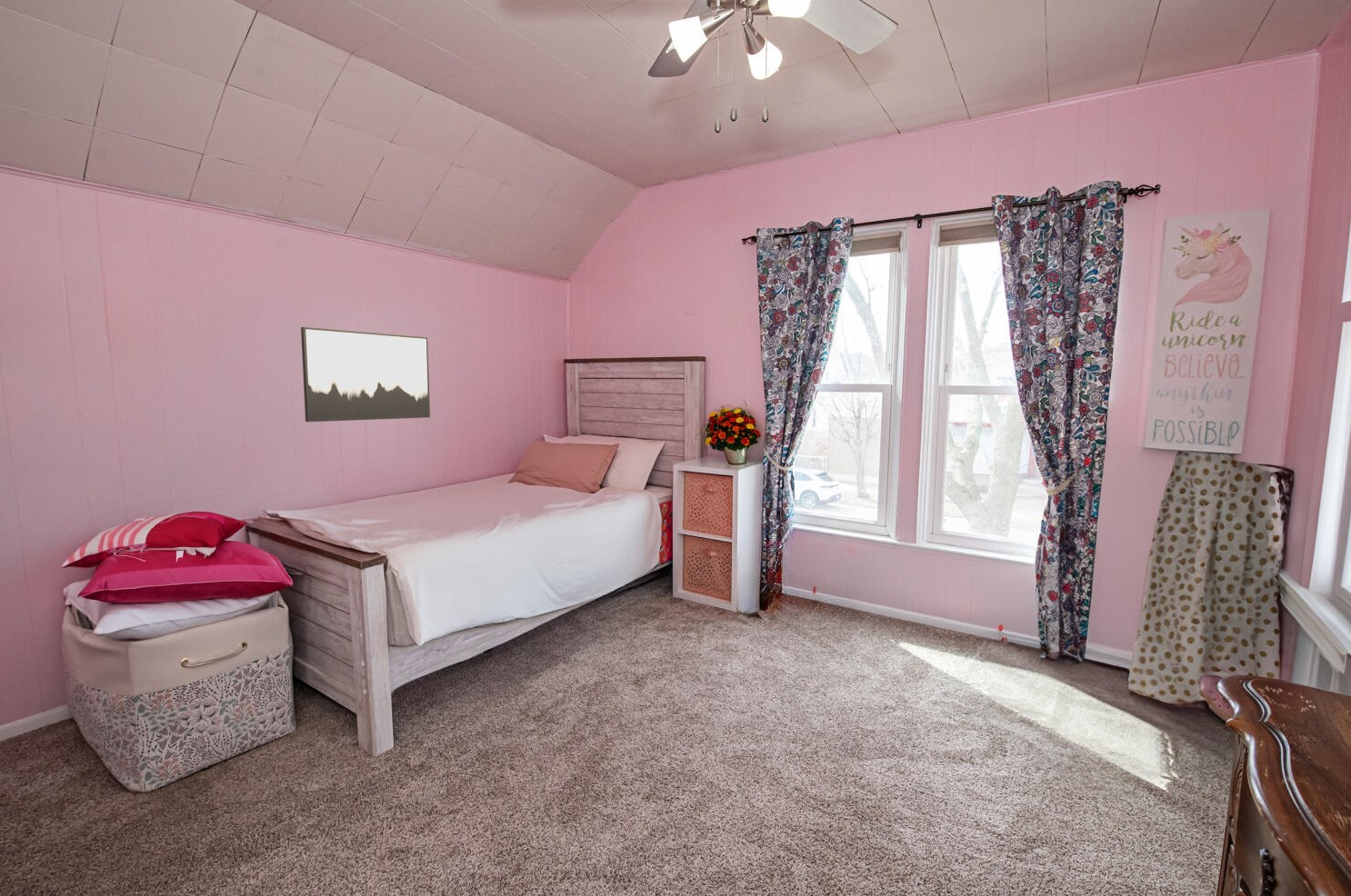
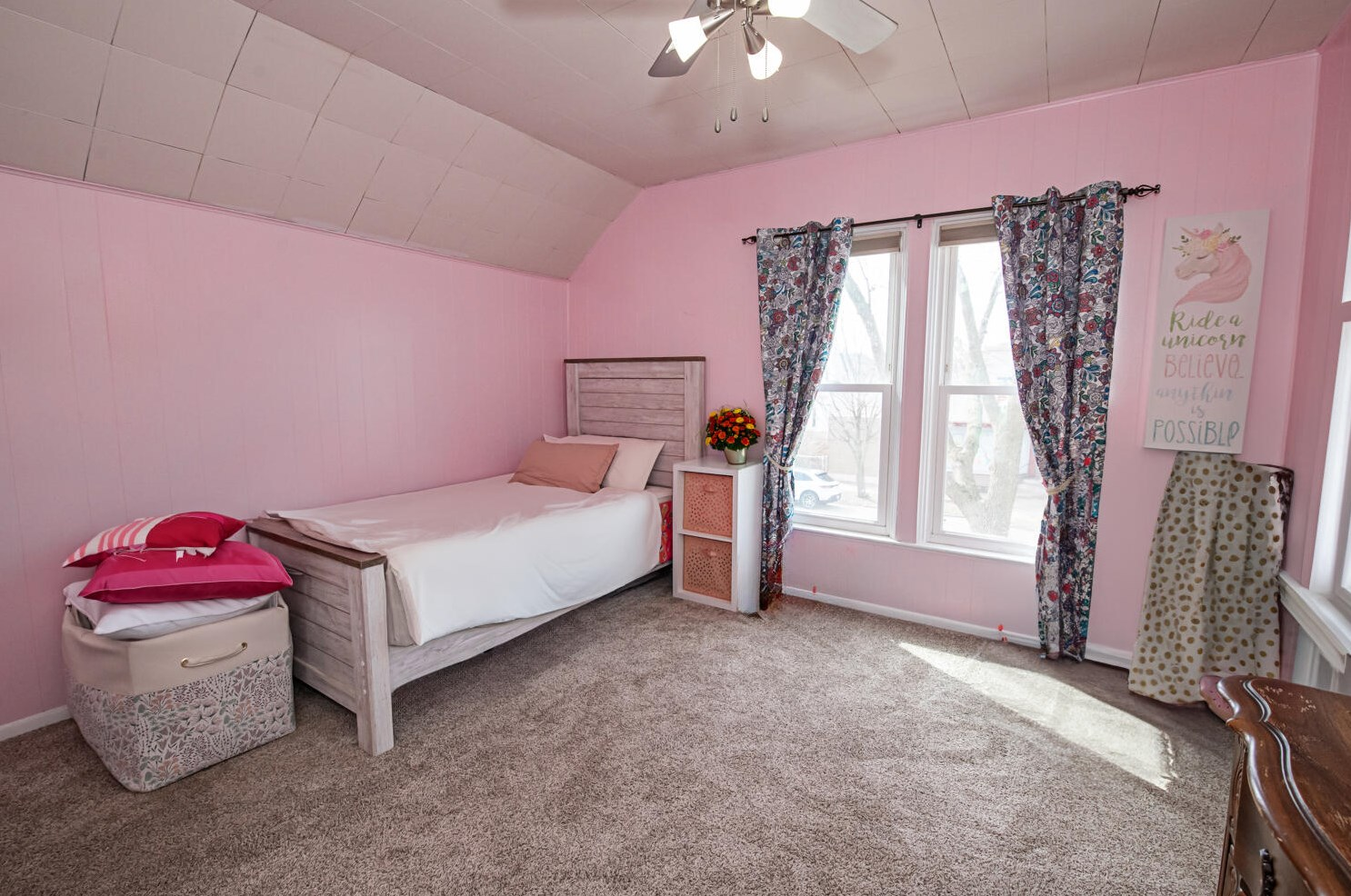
- wall art [300,326,431,423]
